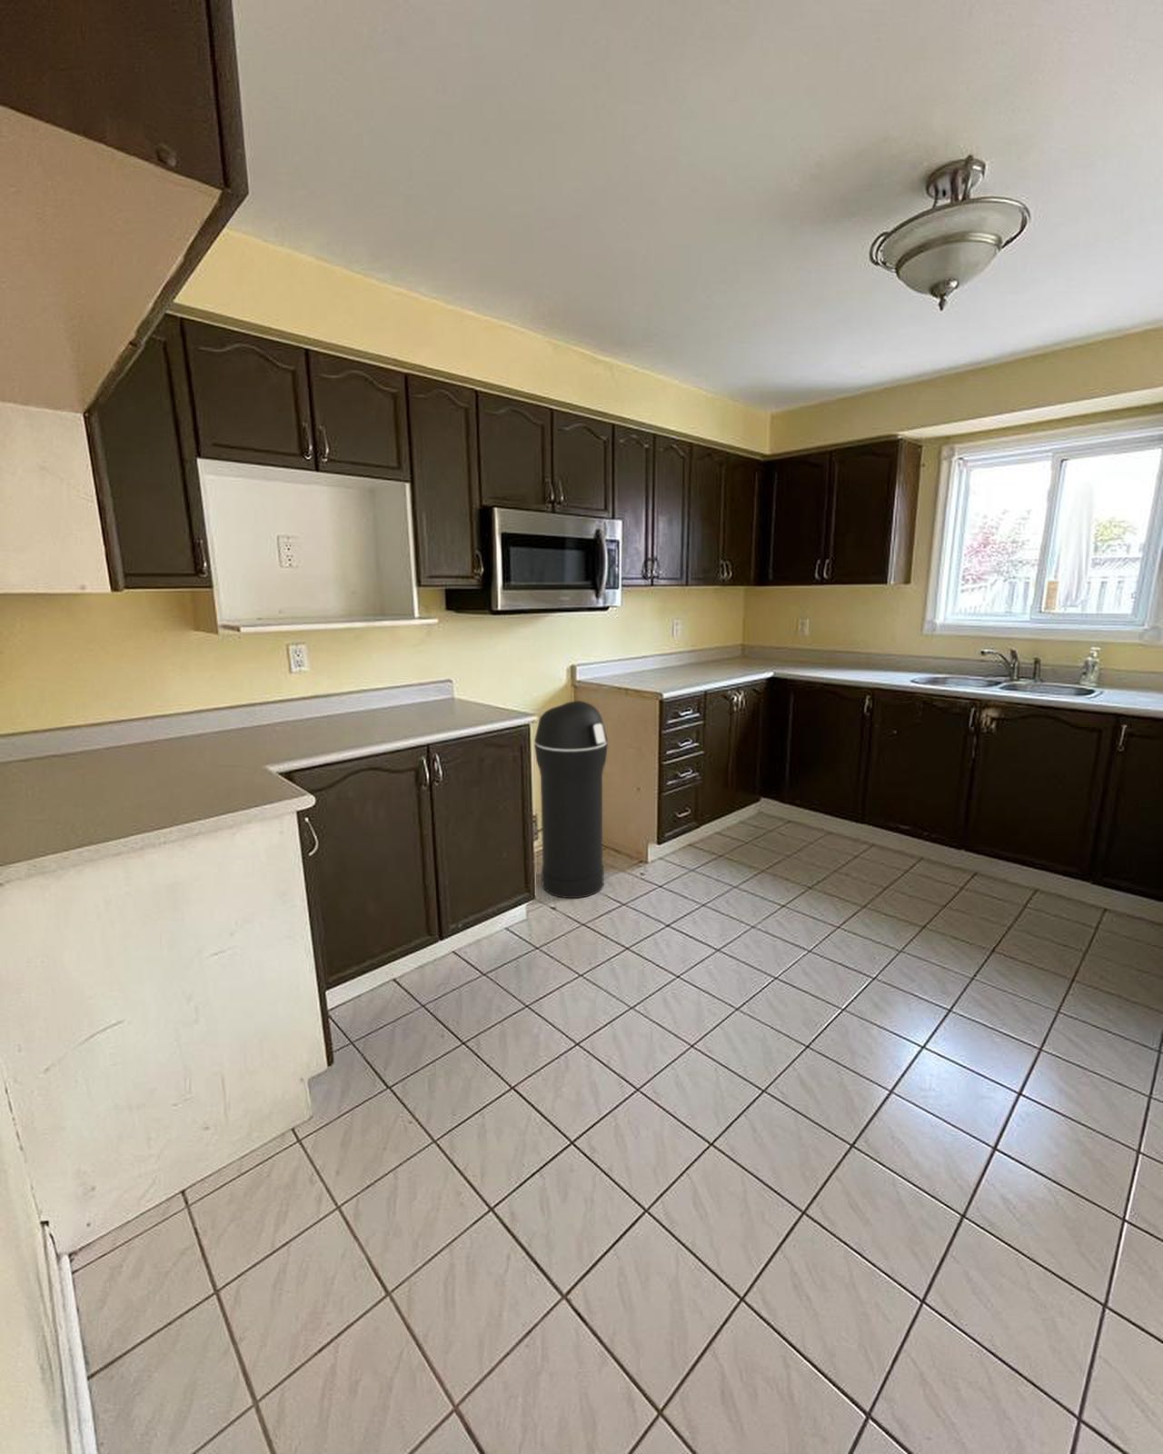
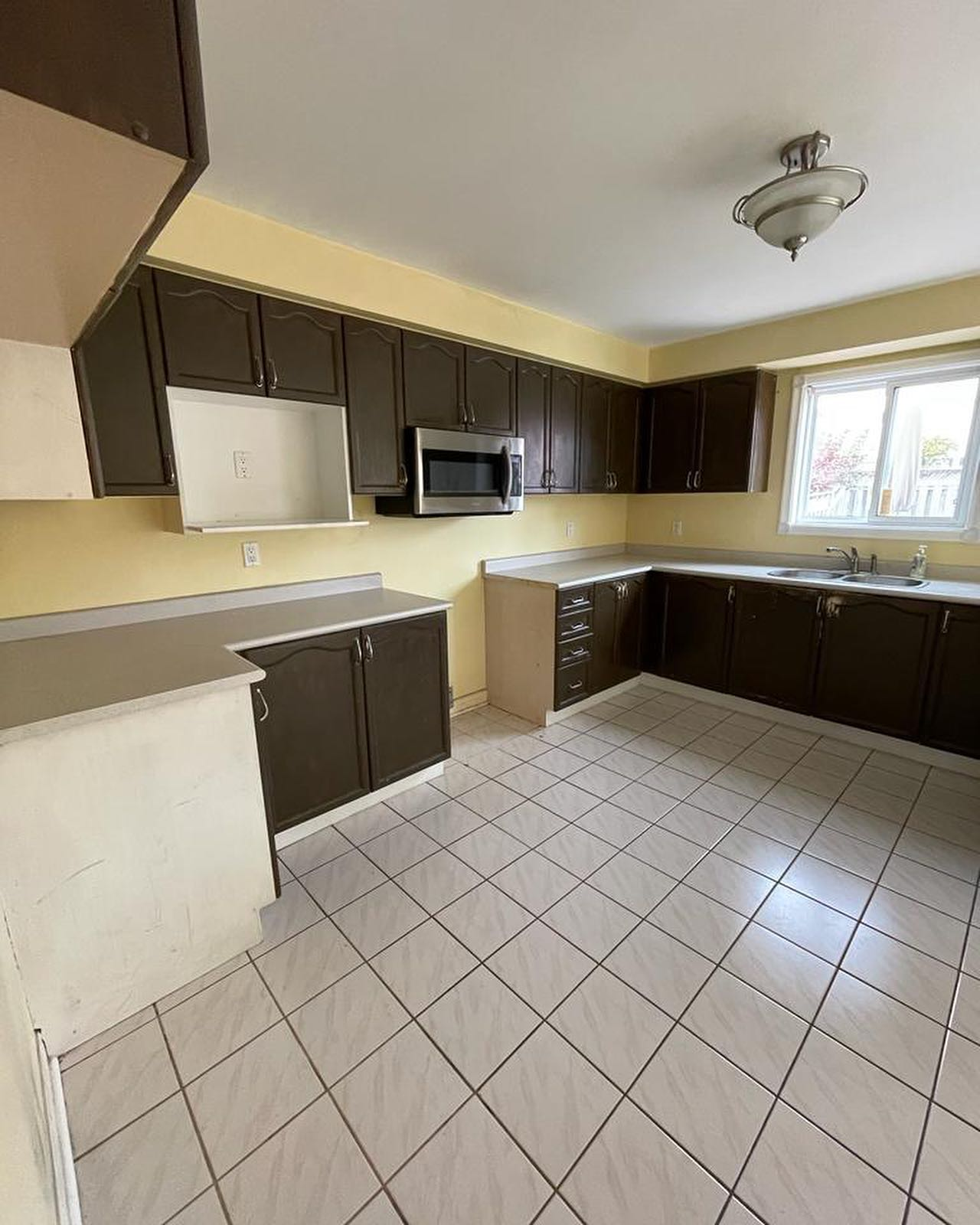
- trash can [533,700,609,899]
